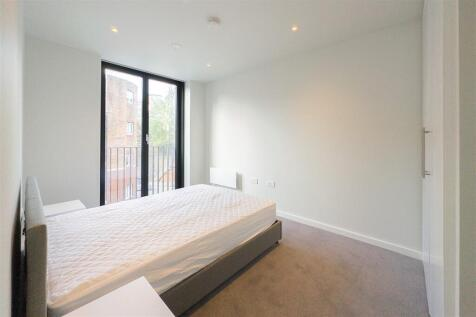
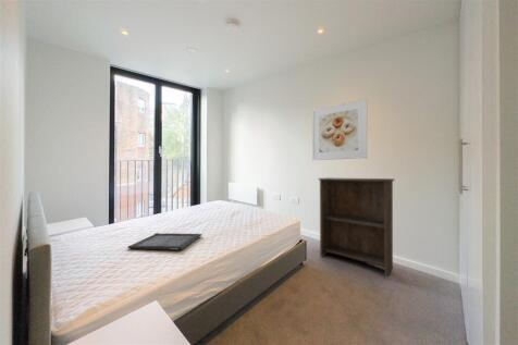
+ bookshelf [317,176,395,278]
+ serving tray [127,232,203,251]
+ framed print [311,97,368,161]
